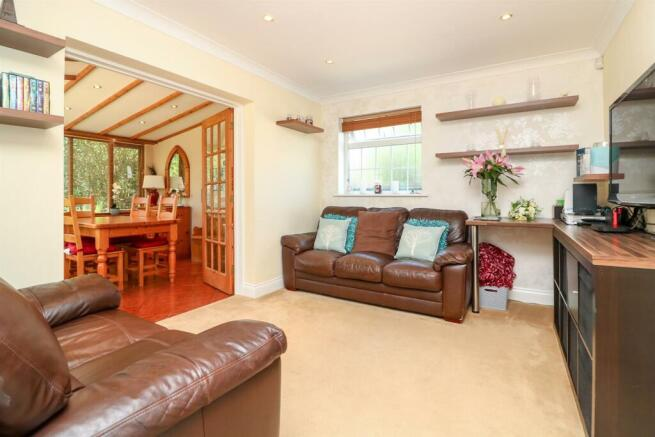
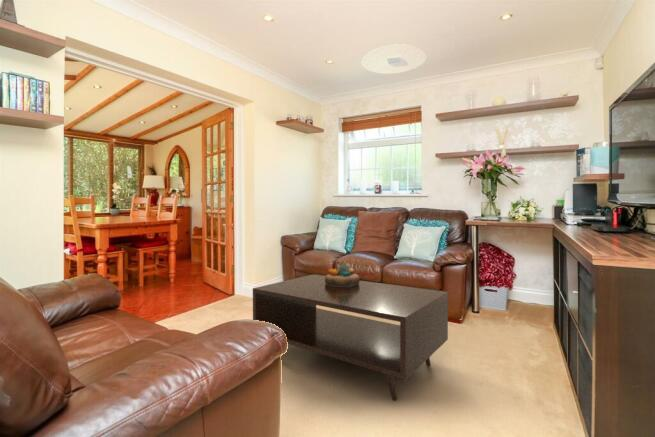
+ decorative bowl [325,262,361,287]
+ coffee table [252,273,449,402]
+ ceiling light [361,43,427,75]
